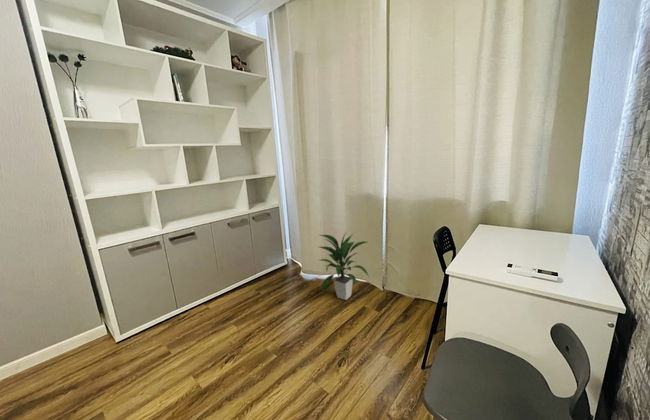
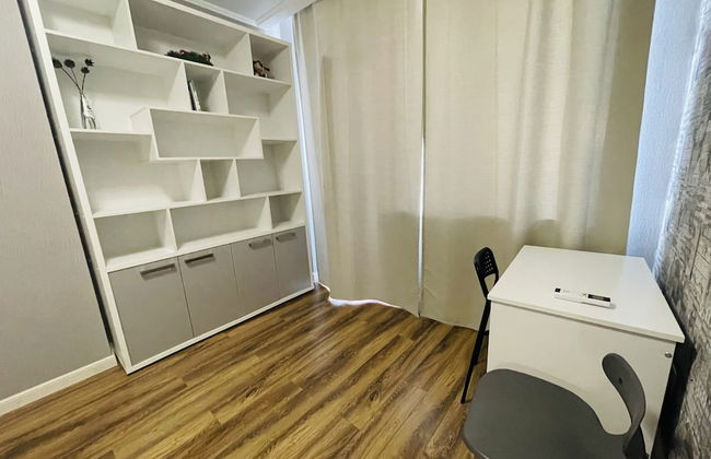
- indoor plant [318,230,370,301]
